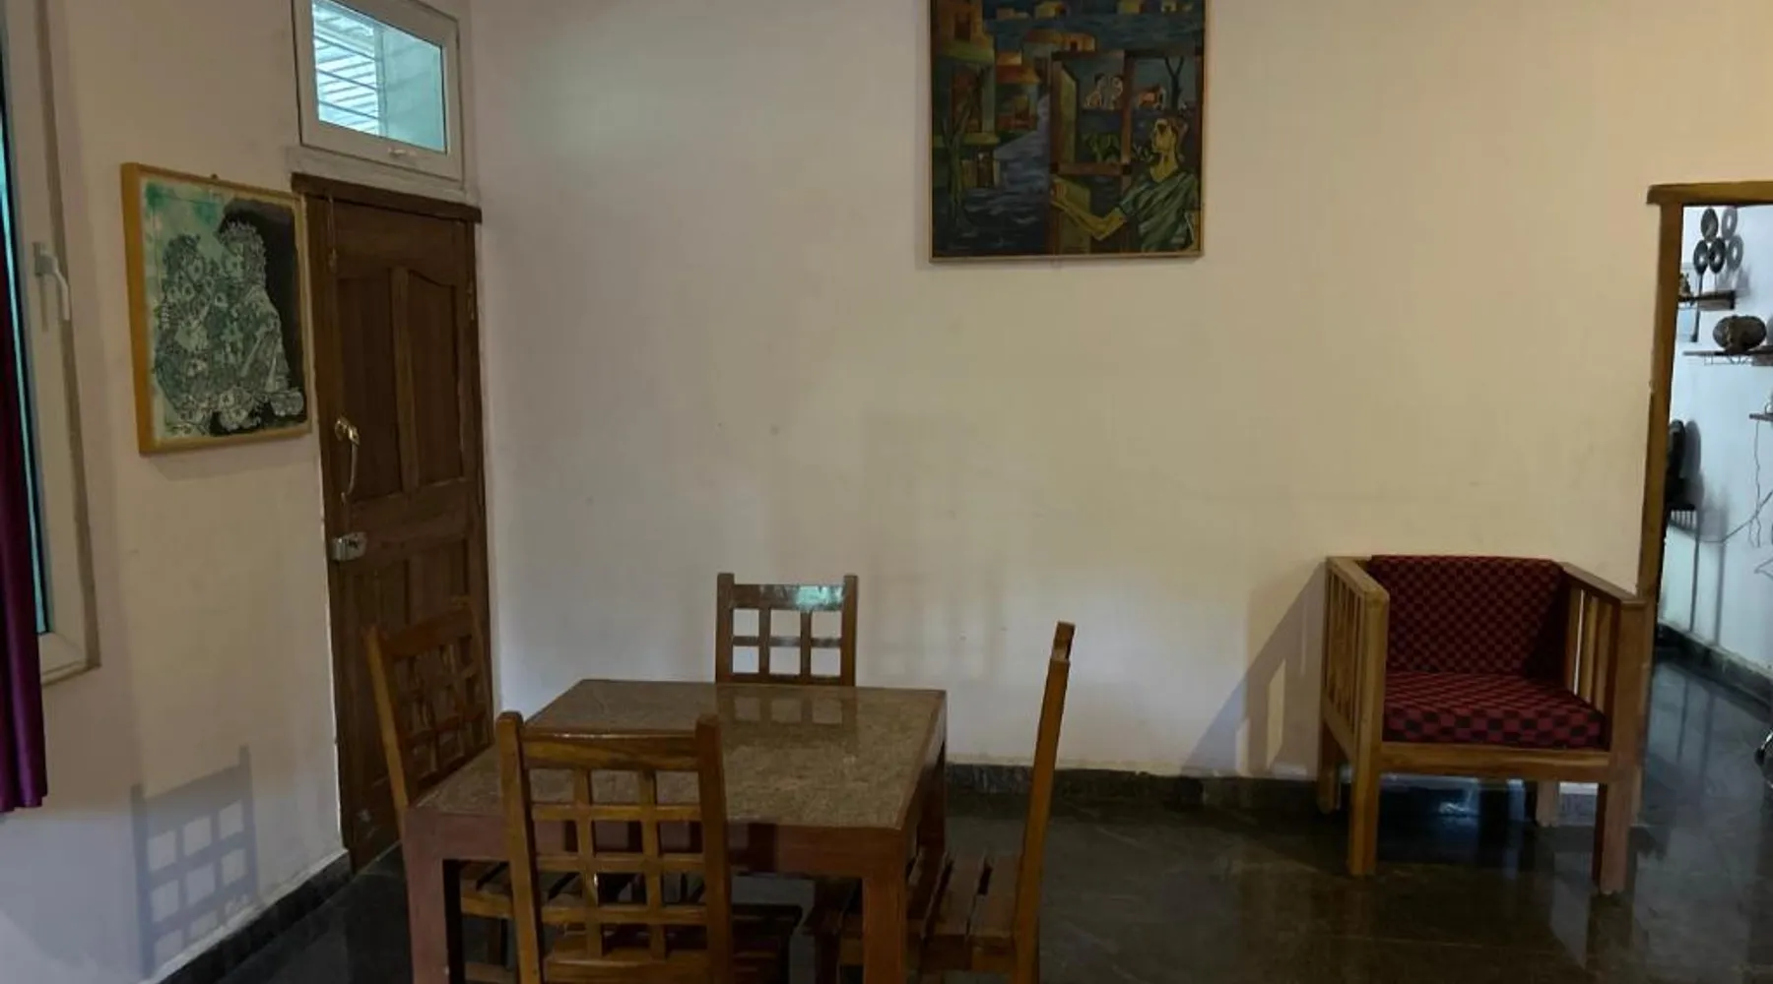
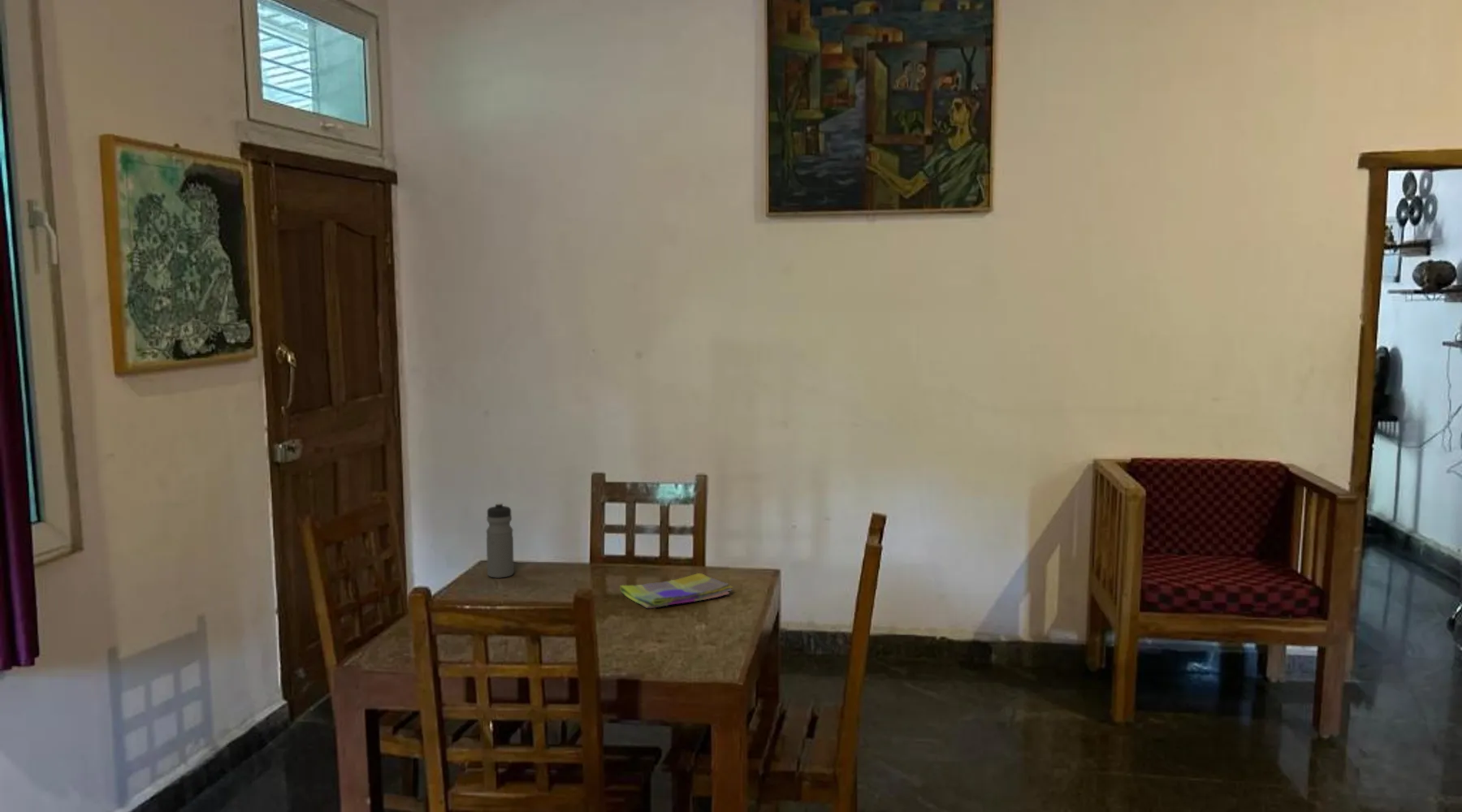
+ water bottle [486,501,515,579]
+ dish towel [619,572,733,609]
